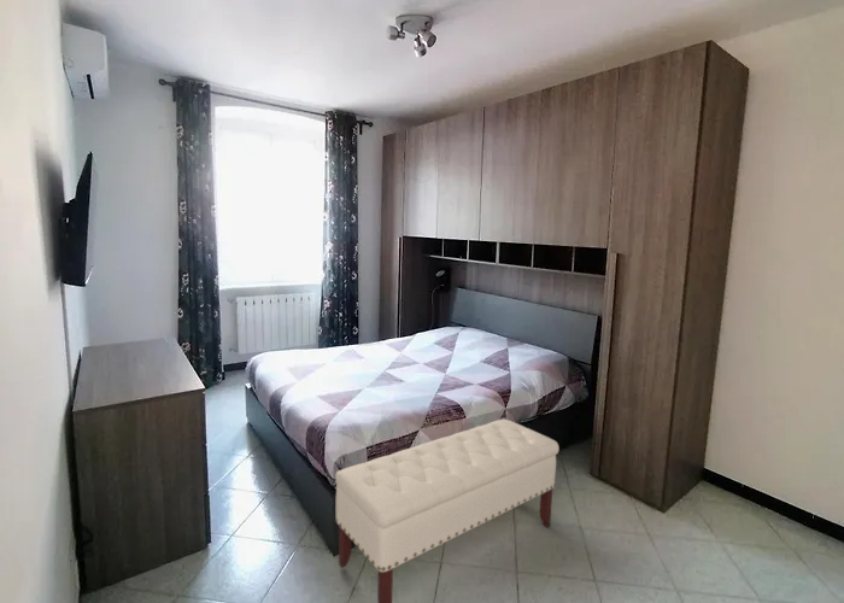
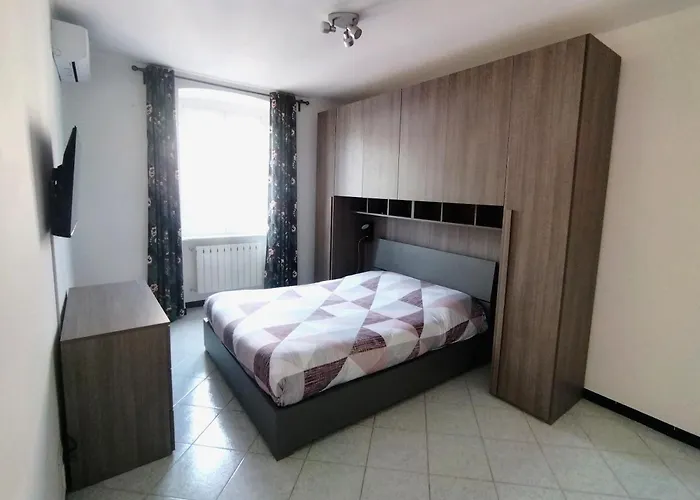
- bench [334,417,561,603]
